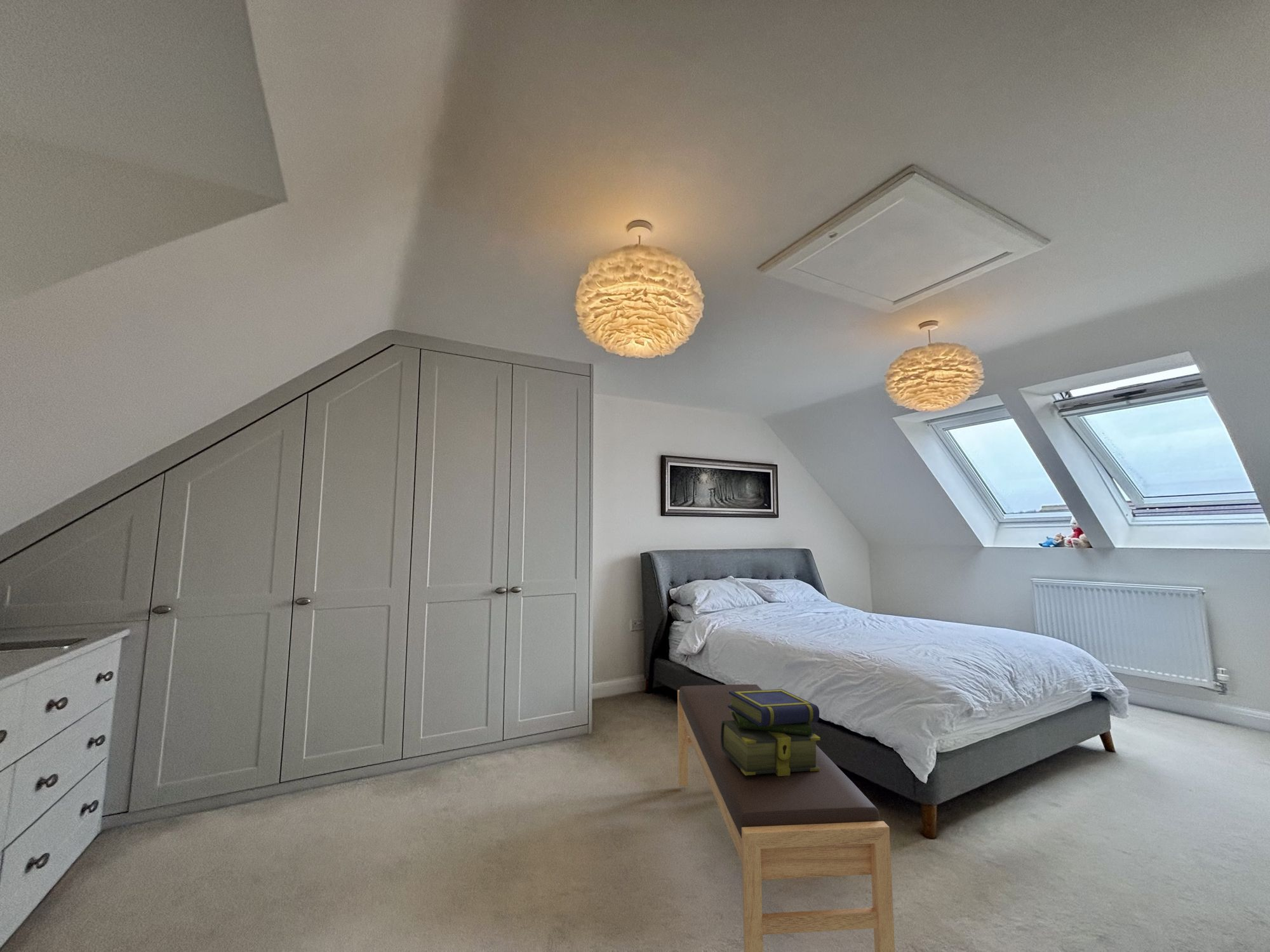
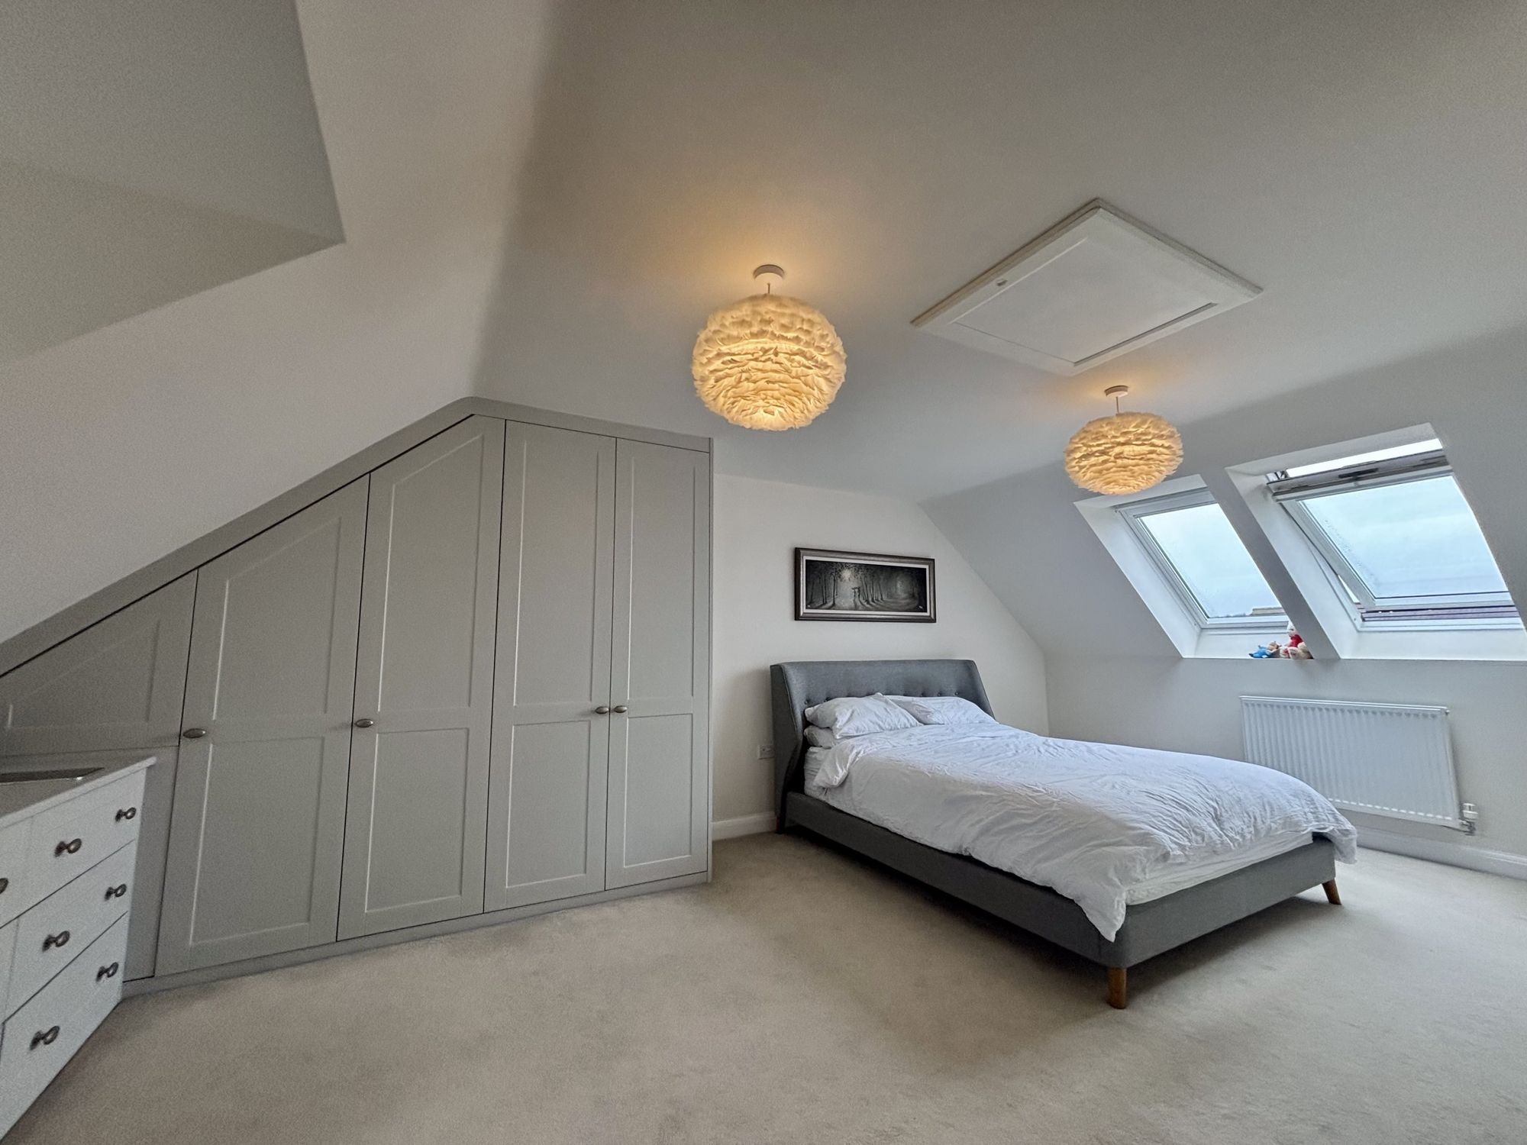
- stack of books [721,689,821,776]
- bench [677,684,895,952]
